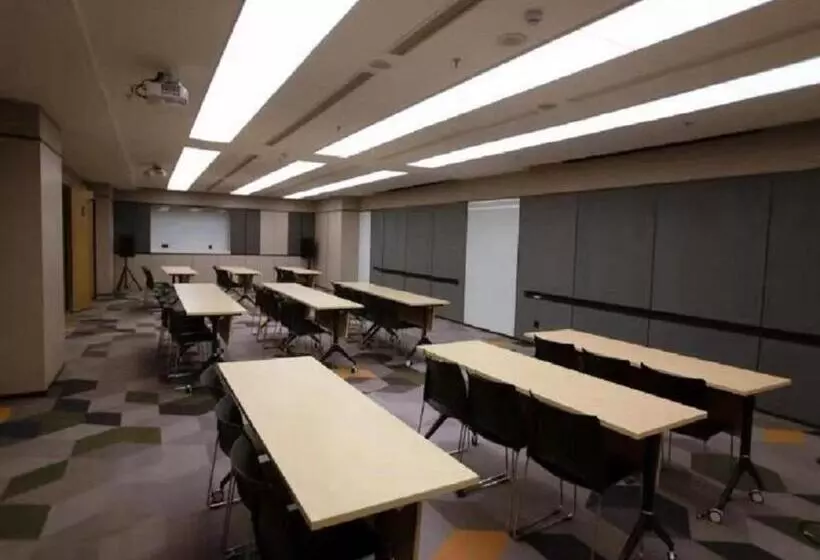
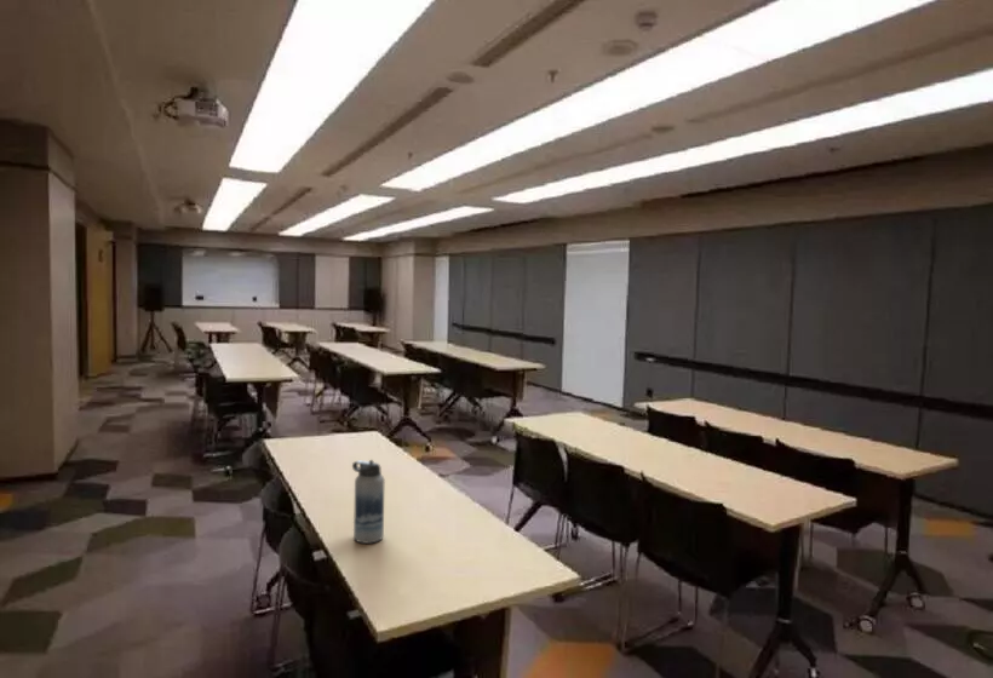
+ water bottle [351,459,386,545]
